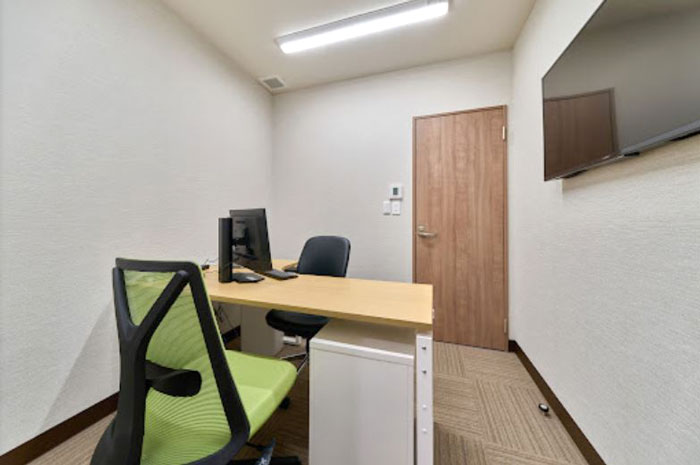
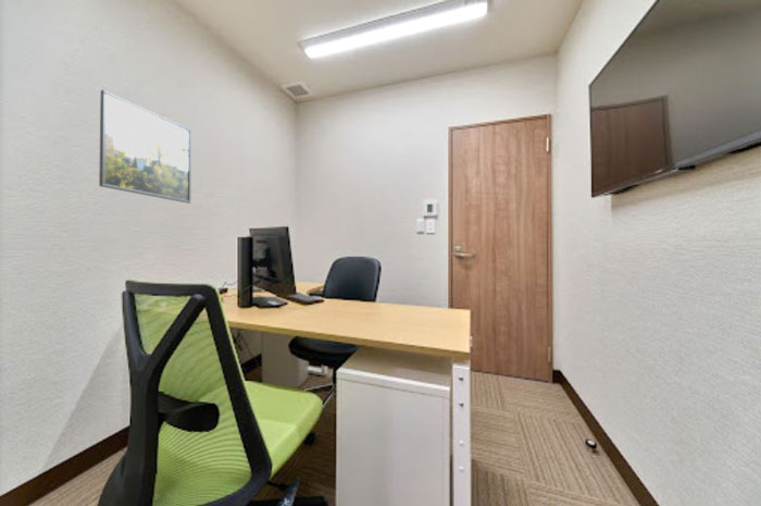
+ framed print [98,89,192,205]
